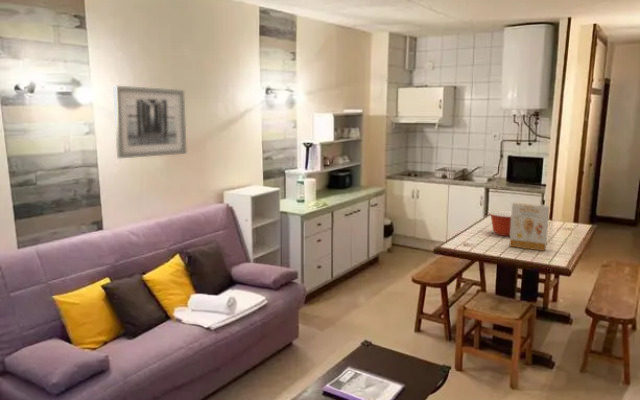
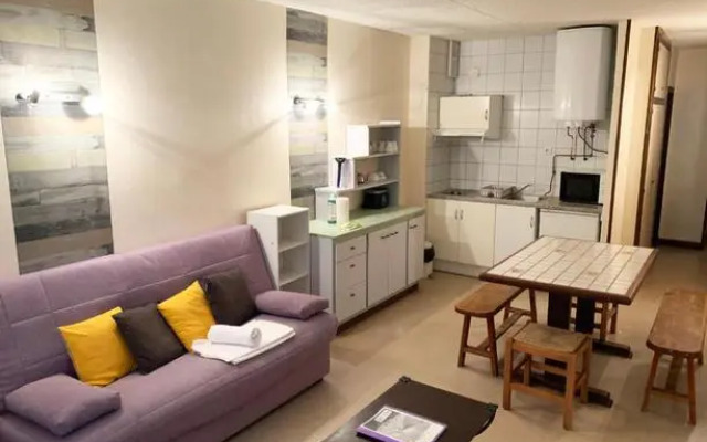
- mixing bowl [488,210,512,237]
- wall art [112,85,188,159]
- cereal box [508,202,550,252]
